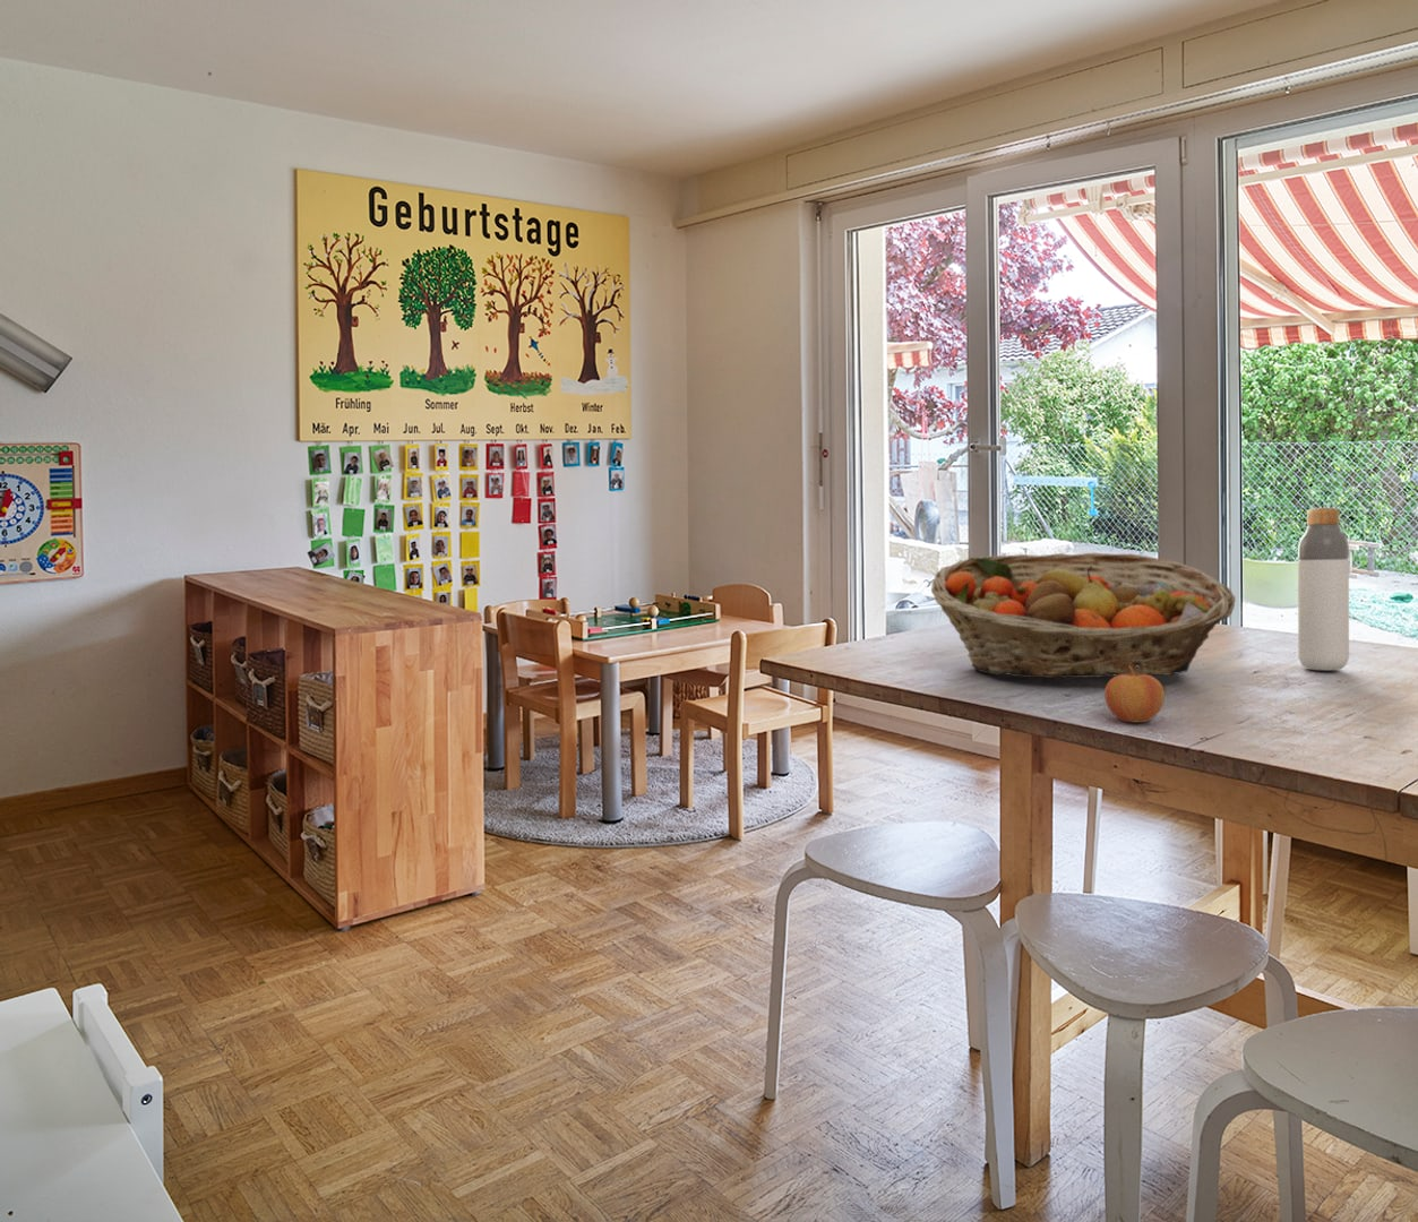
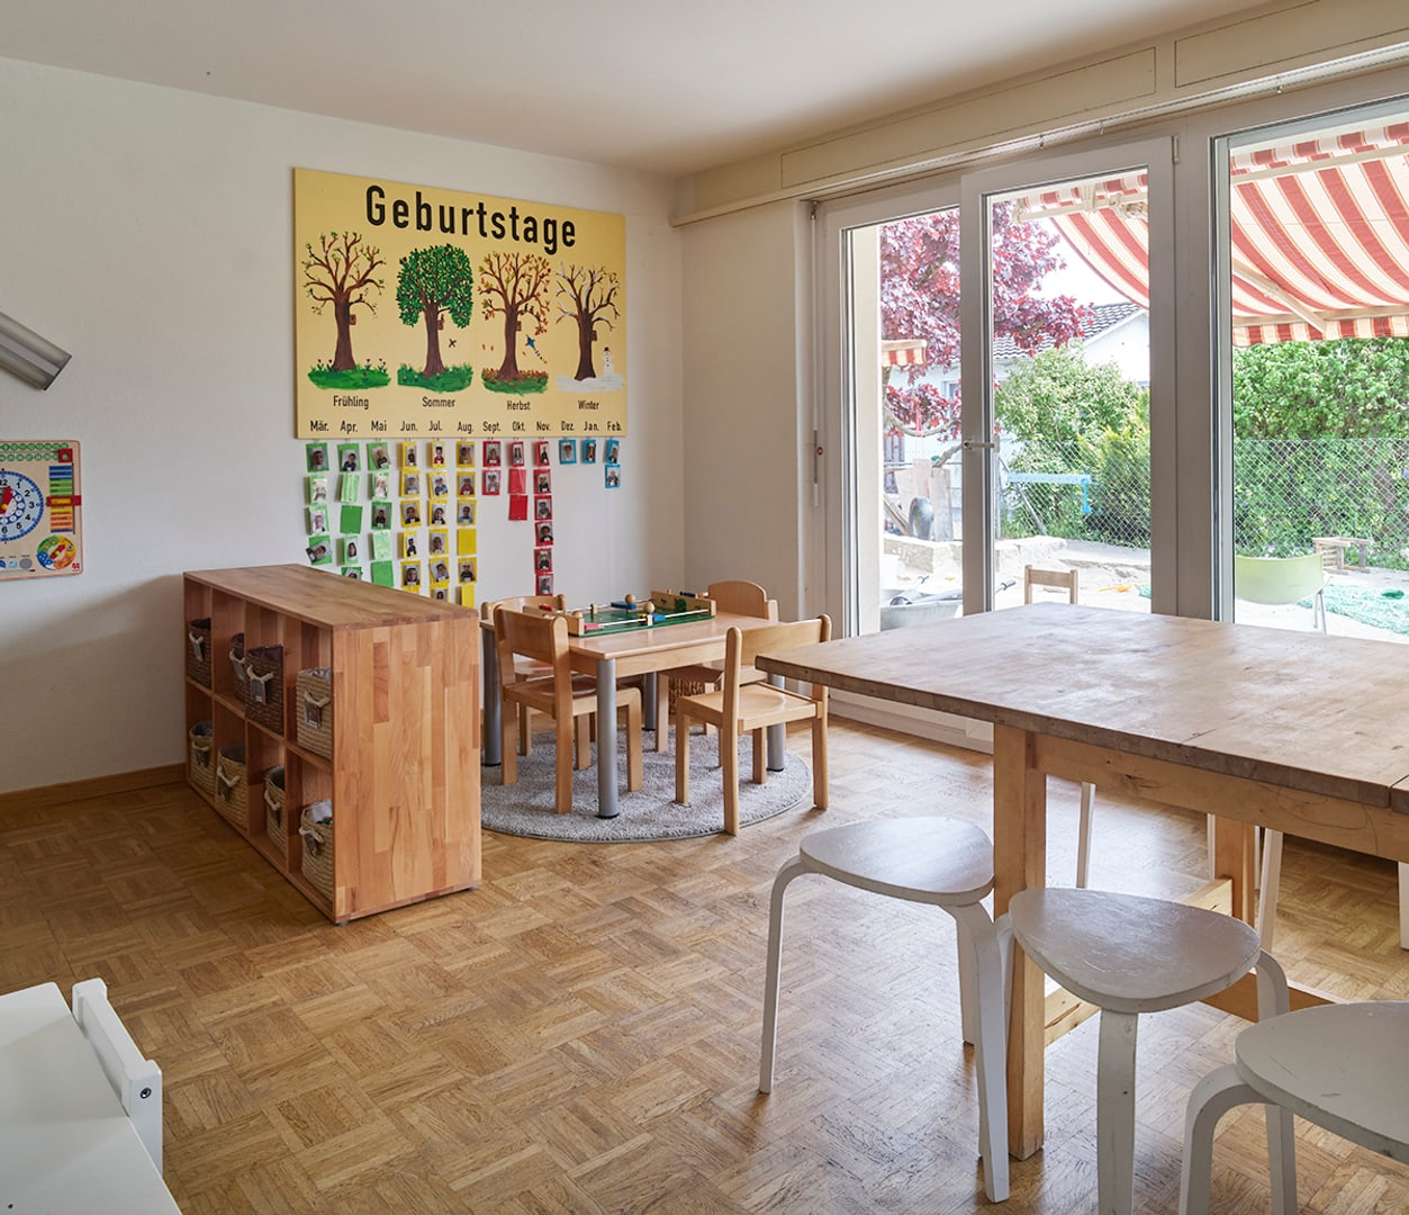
- fruit basket [930,552,1237,678]
- apple [1103,665,1166,723]
- bottle [1297,507,1350,671]
